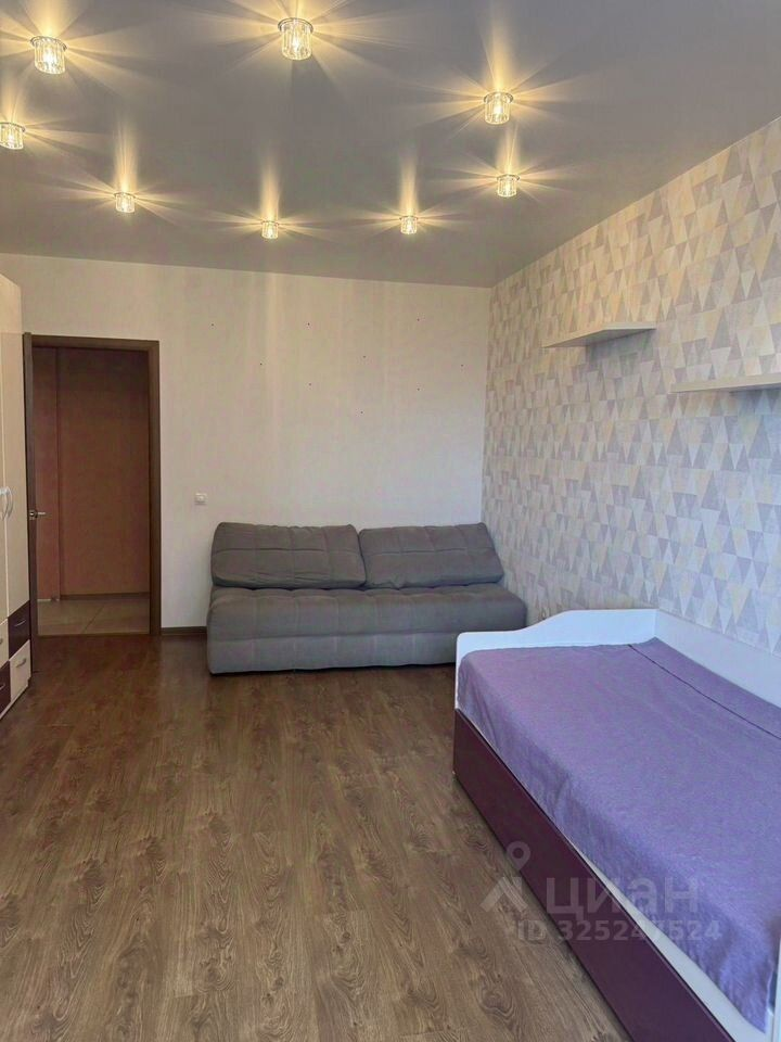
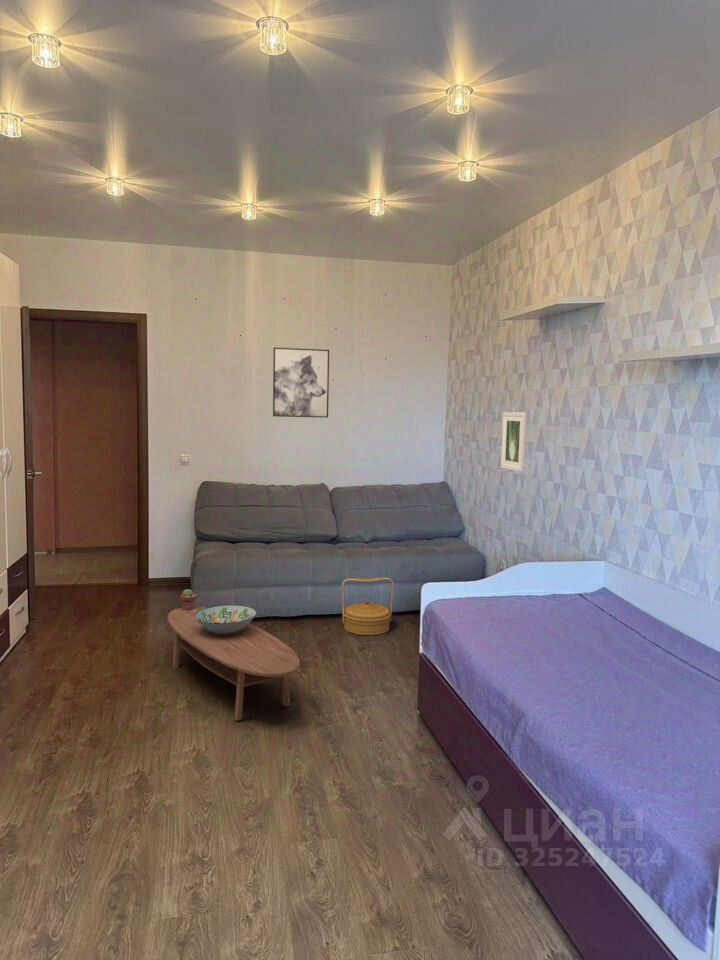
+ wall art [272,347,330,419]
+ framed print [500,411,528,473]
+ coffee table [167,606,301,722]
+ potted succulent [180,588,198,611]
+ basket [341,576,394,636]
+ decorative bowl [194,604,257,634]
